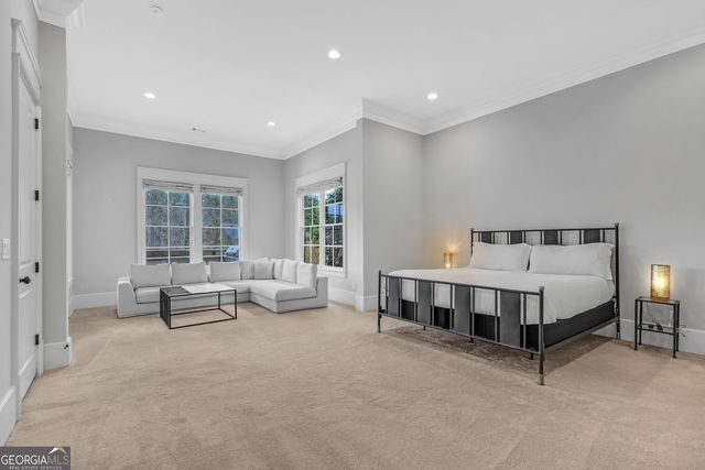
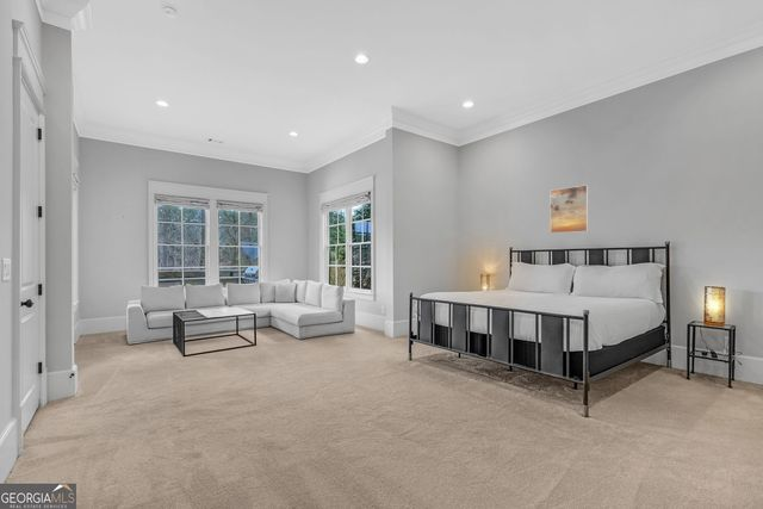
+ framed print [550,184,589,235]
